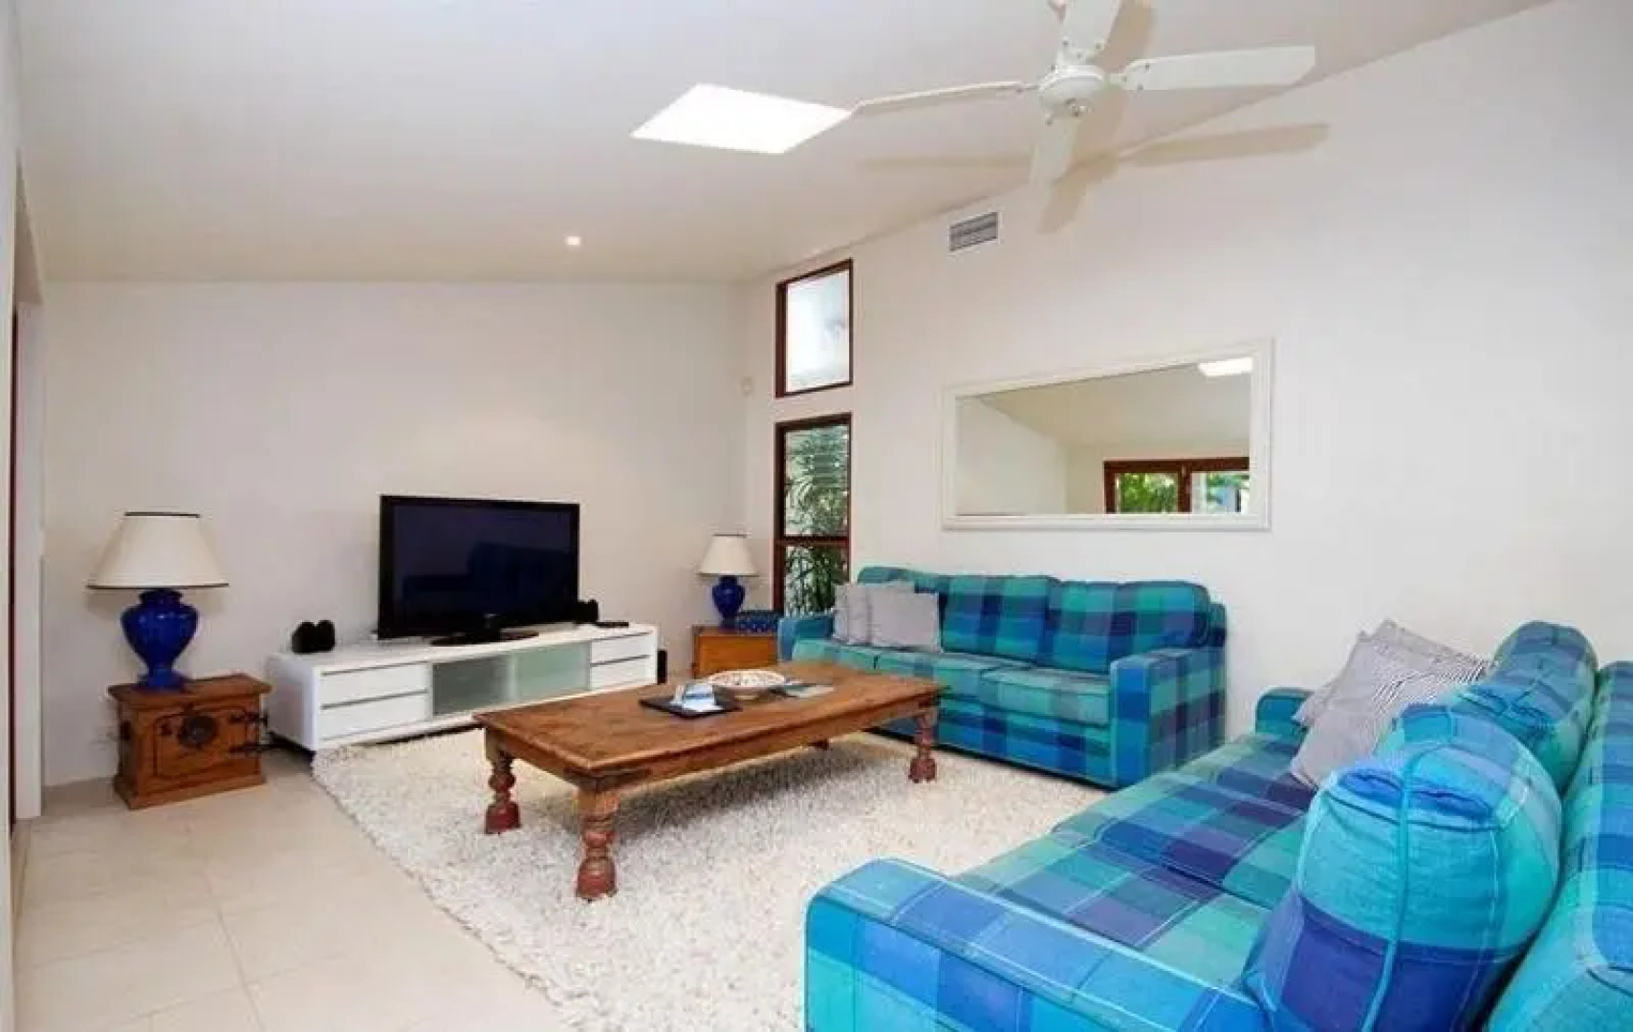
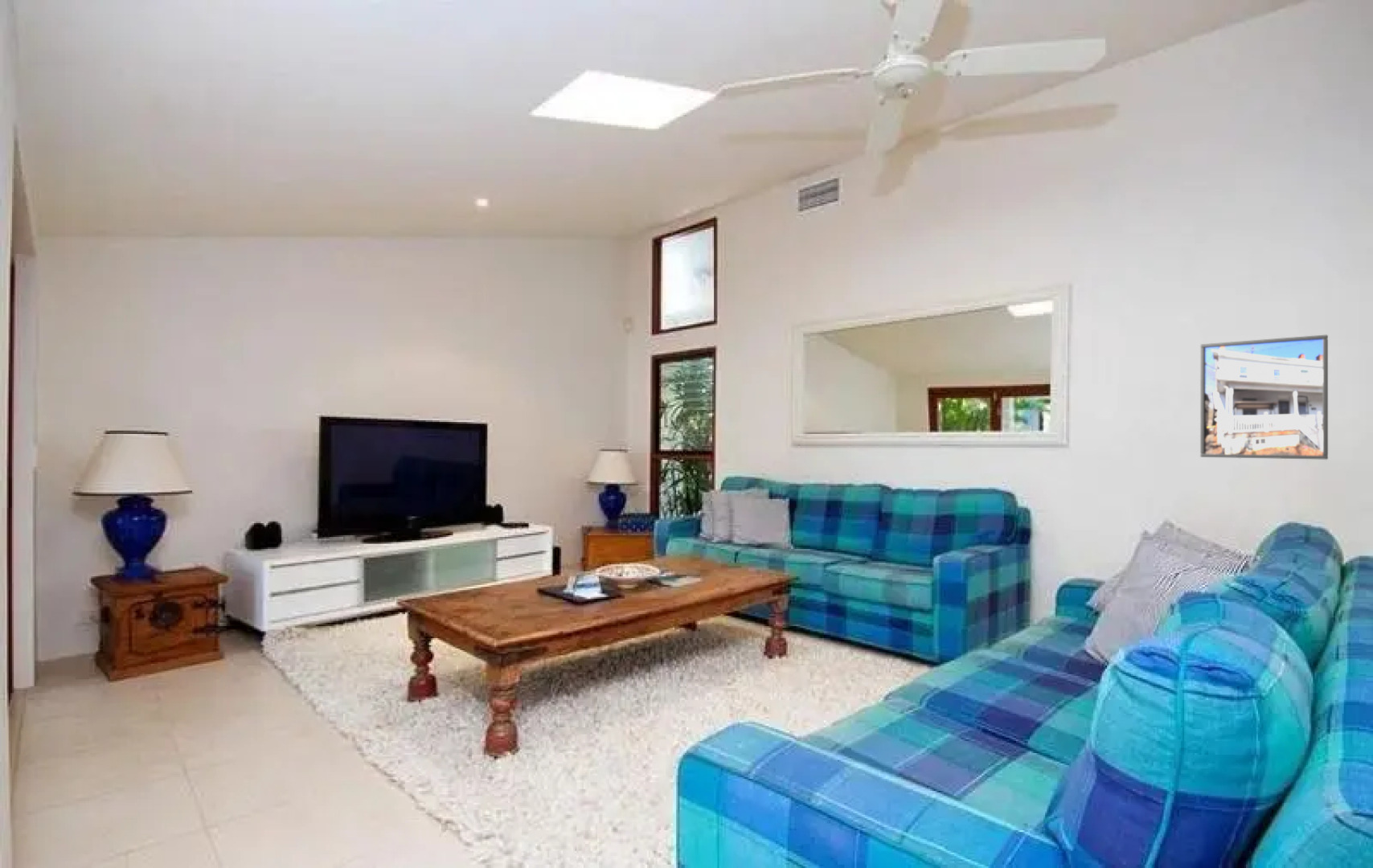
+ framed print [1199,334,1329,461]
